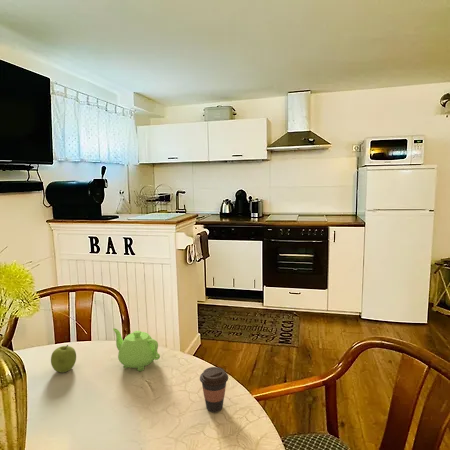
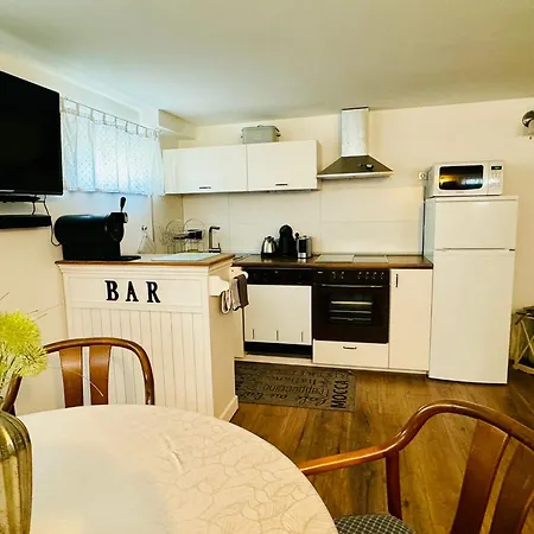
- coffee cup [199,366,229,413]
- teapot [112,327,161,372]
- fruit [50,344,77,374]
